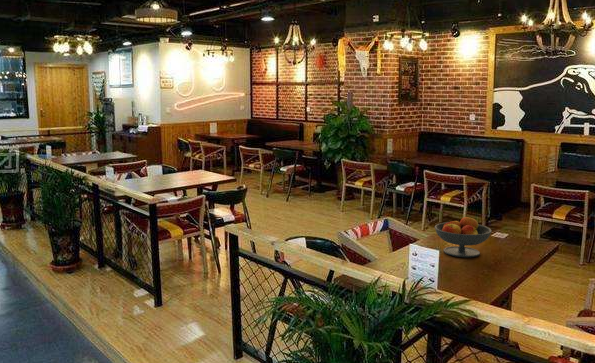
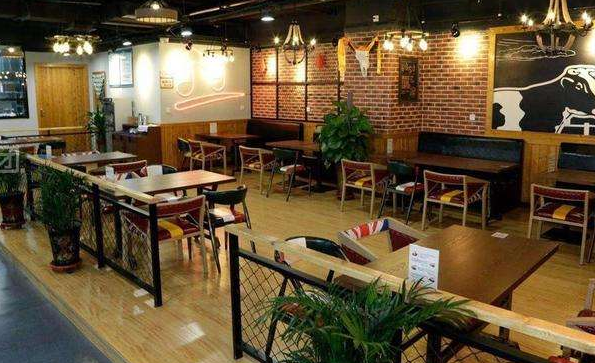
- fruit bowl [434,215,493,258]
